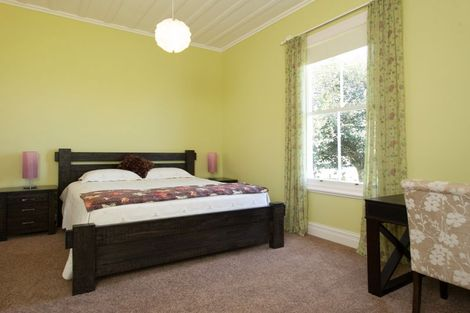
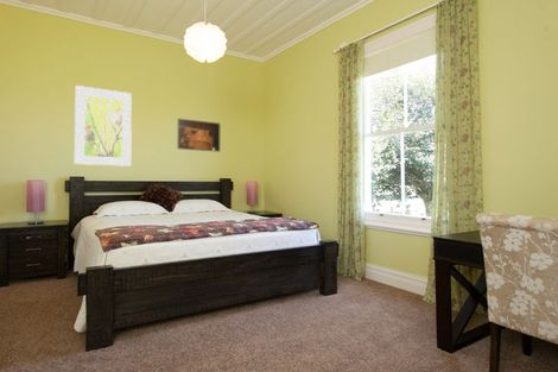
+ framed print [74,84,133,168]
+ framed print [177,118,221,153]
